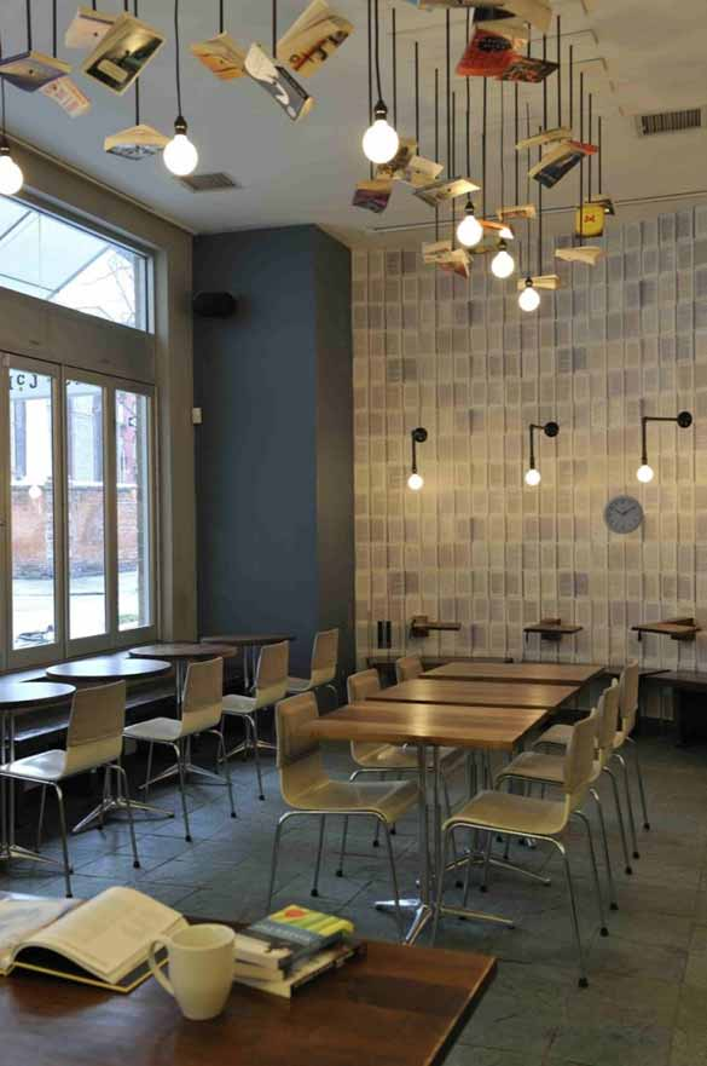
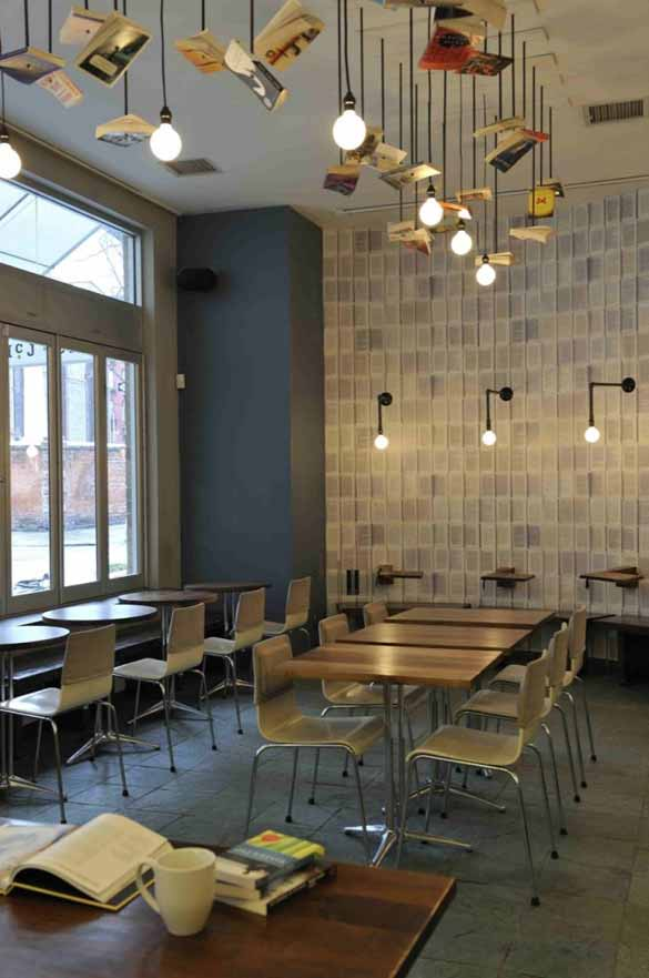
- wall clock [602,494,644,535]
